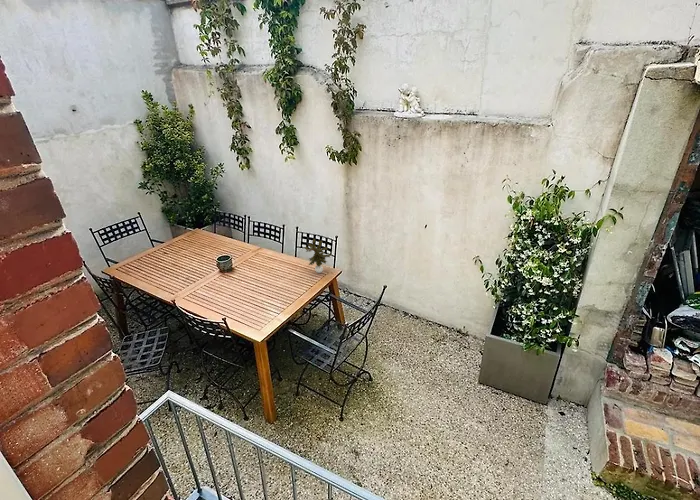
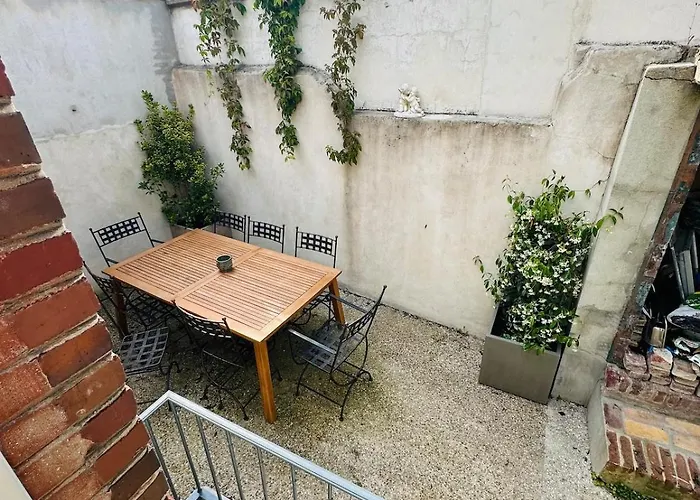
- potted plant [304,238,332,274]
